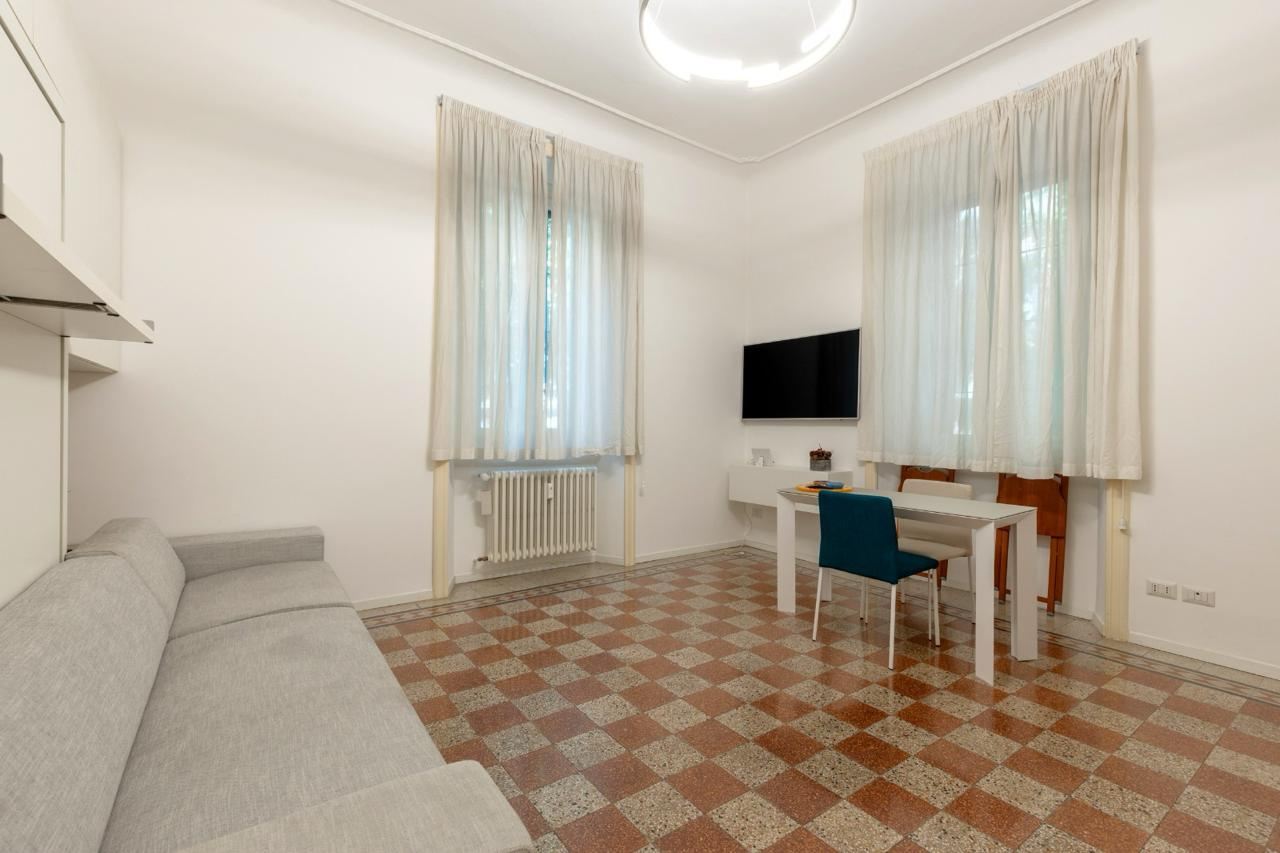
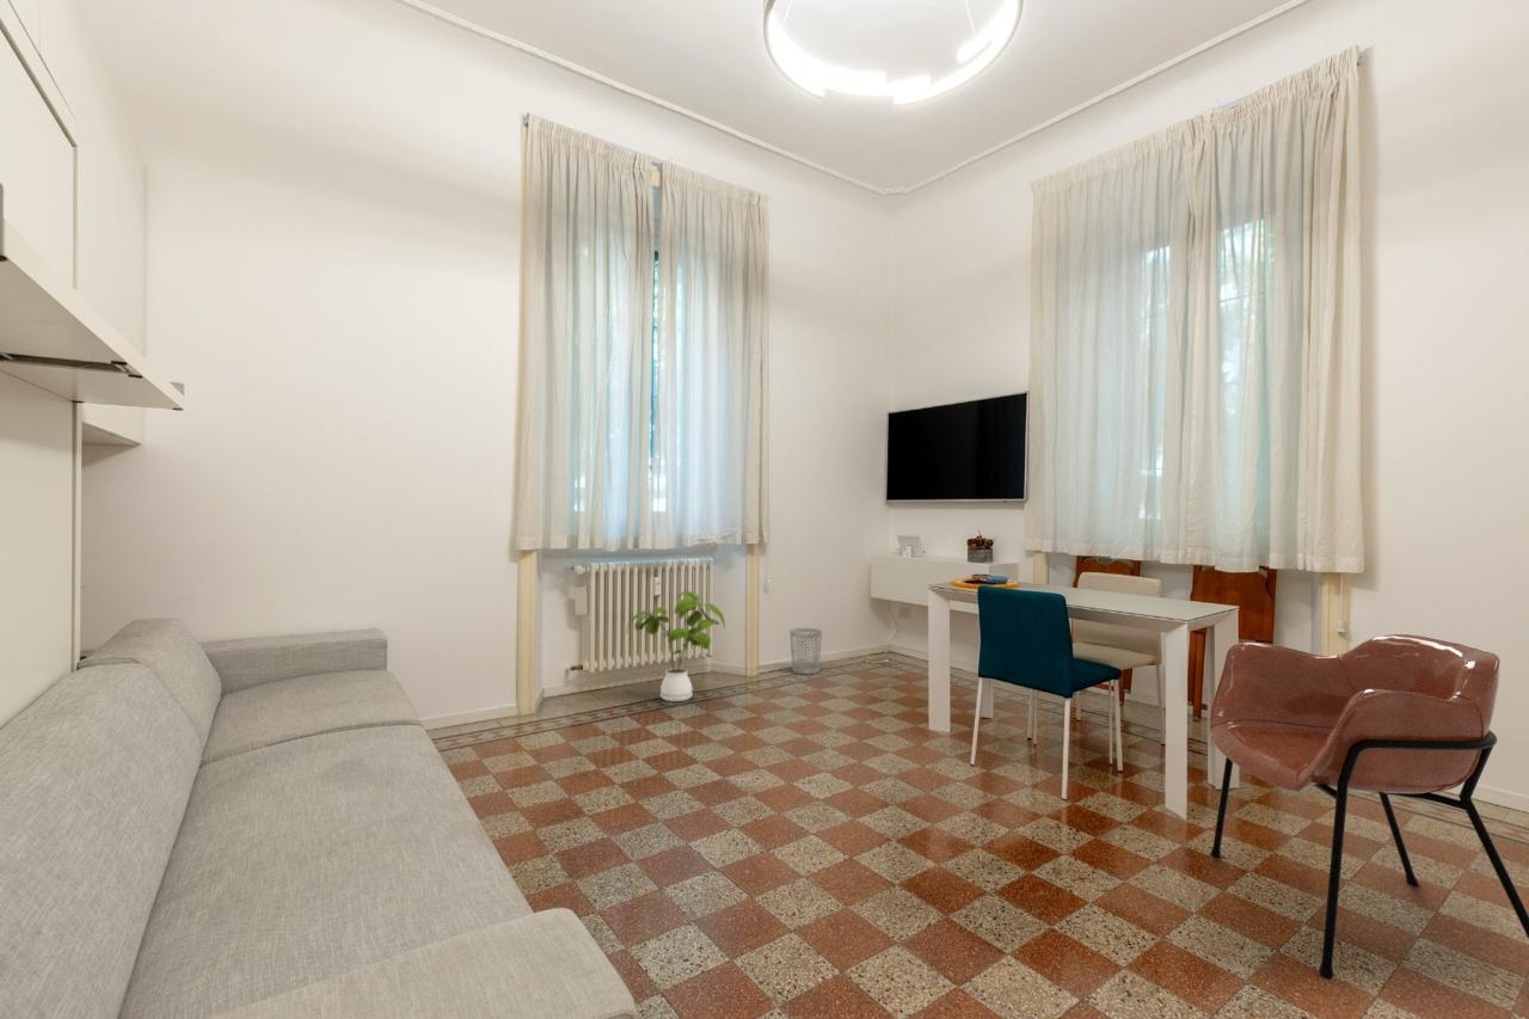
+ armchair [1209,633,1529,981]
+ house plant [625,590,726,702]
+ wastebasket [788,627,823,675]
